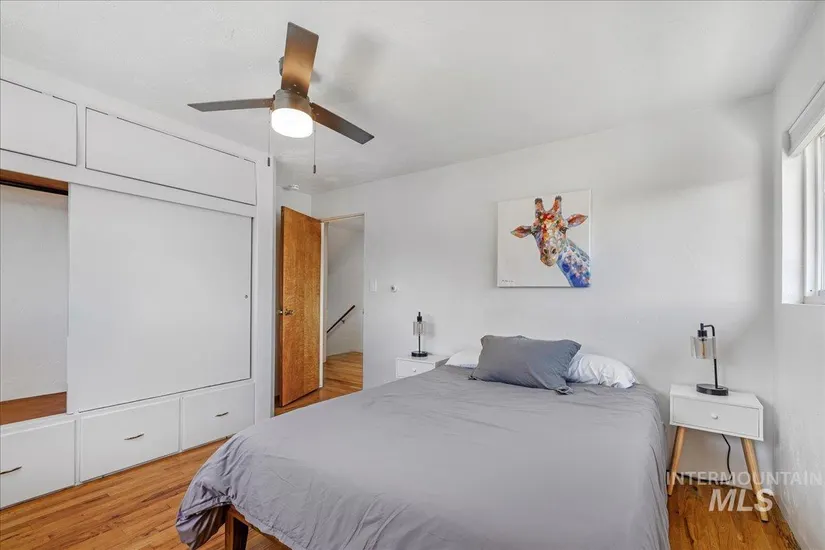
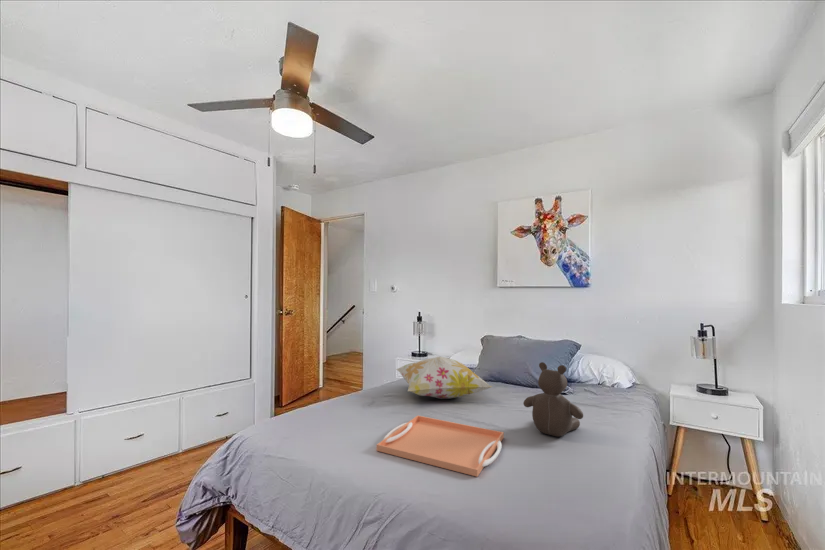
+ serving tray [376,415,505,478]
+ decorative pillow [395,355,493,400]
+ stuffed animal [522,361,584,437]
